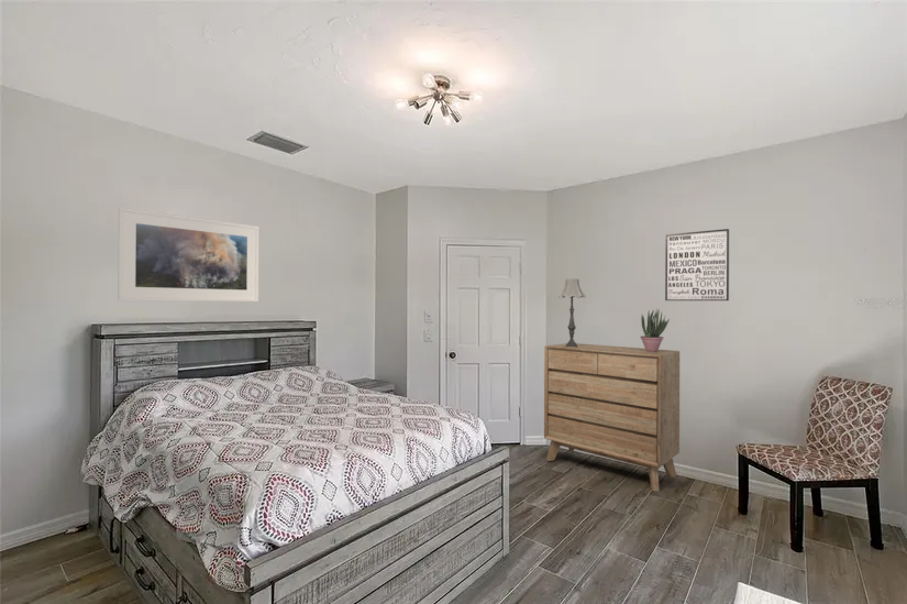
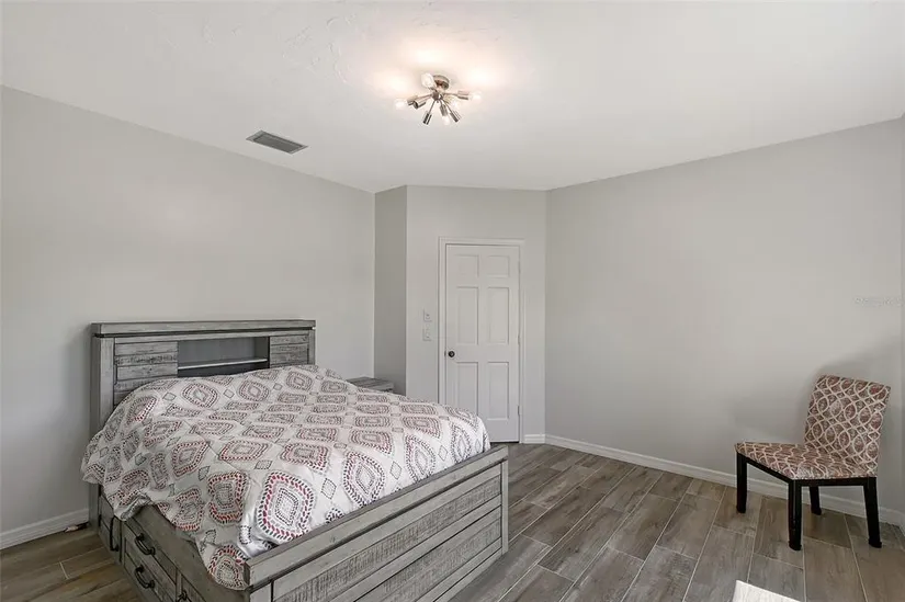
- dresser [543,342,681,492]
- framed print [117,206,261,303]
- table lamp [557,278,587,348]
- potted plant [640,308,671,352]
- wall art [664,228,730,301]
